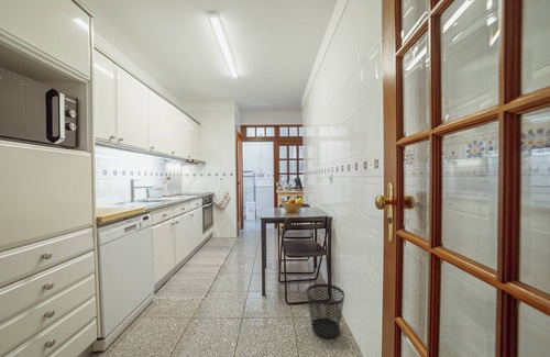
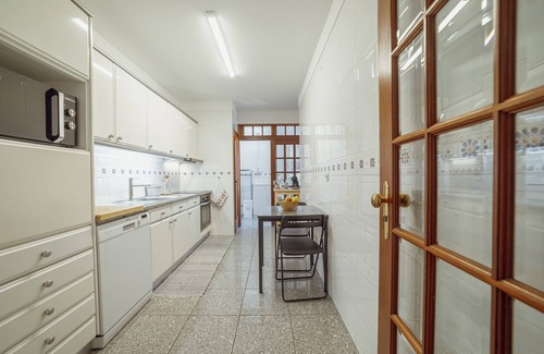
- wastebasket [306,282,345,339]
